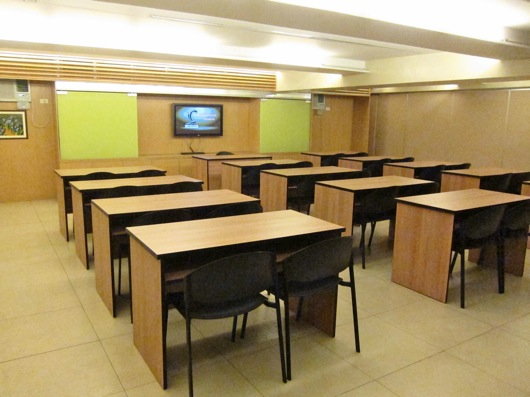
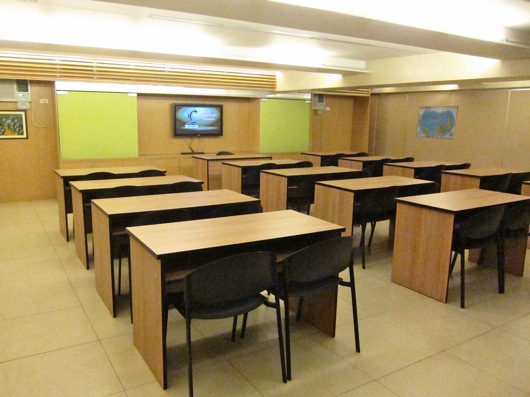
+ world map [415,105,460,140]
